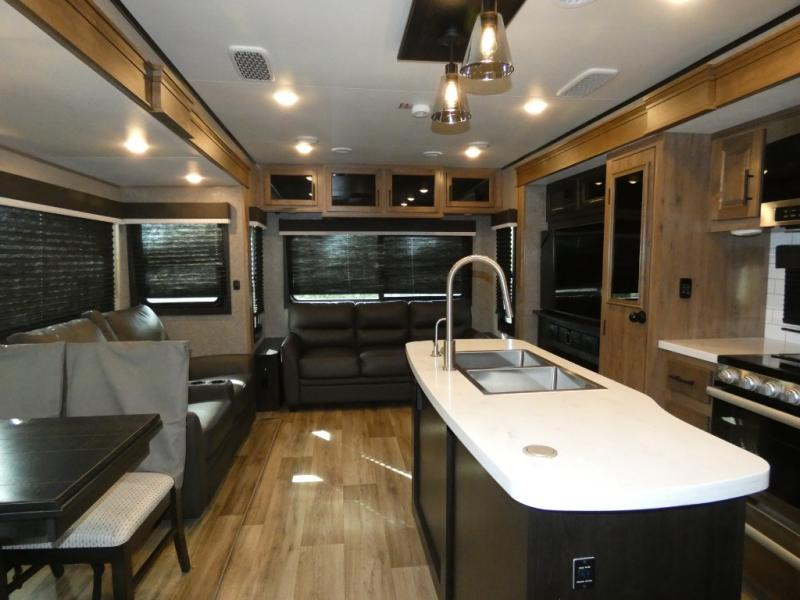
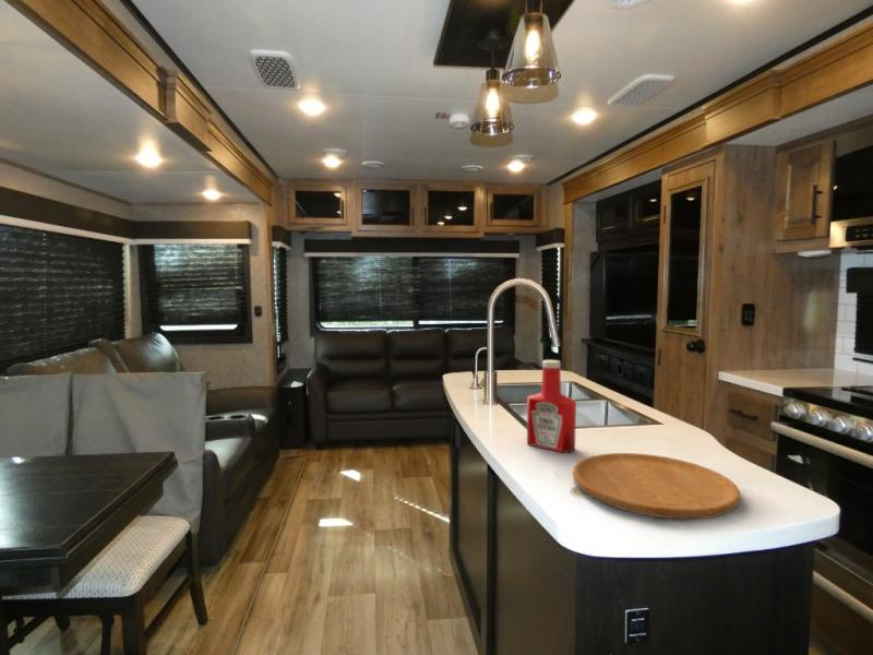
+ soap bottle [526,359,577,453]
+ cutting board [572,452,741,521]
